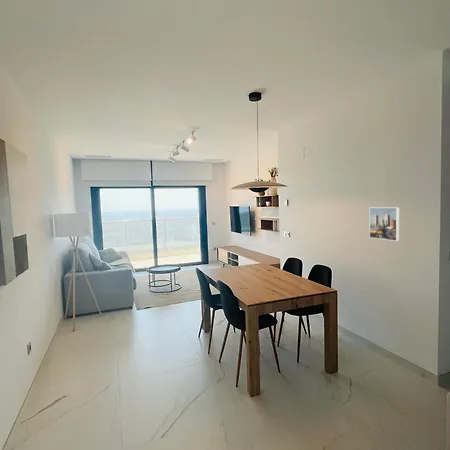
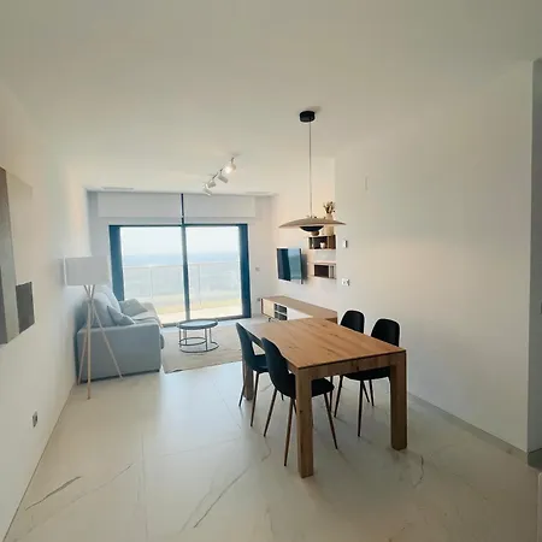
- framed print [368,206,400,242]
